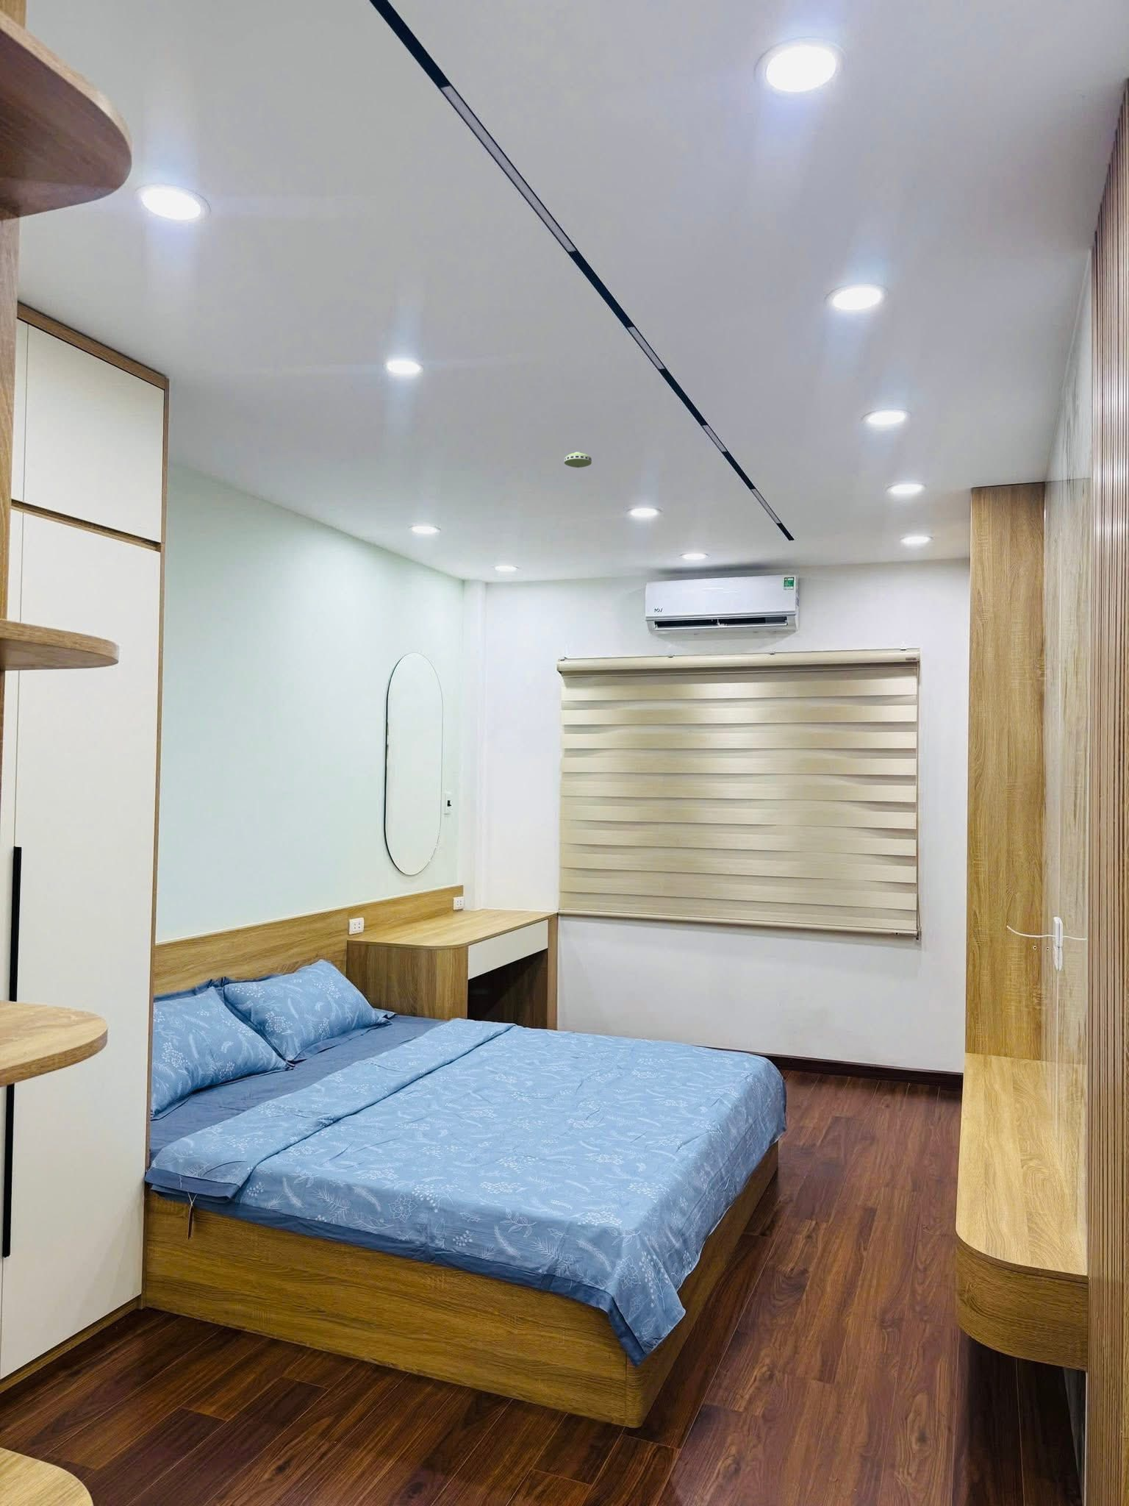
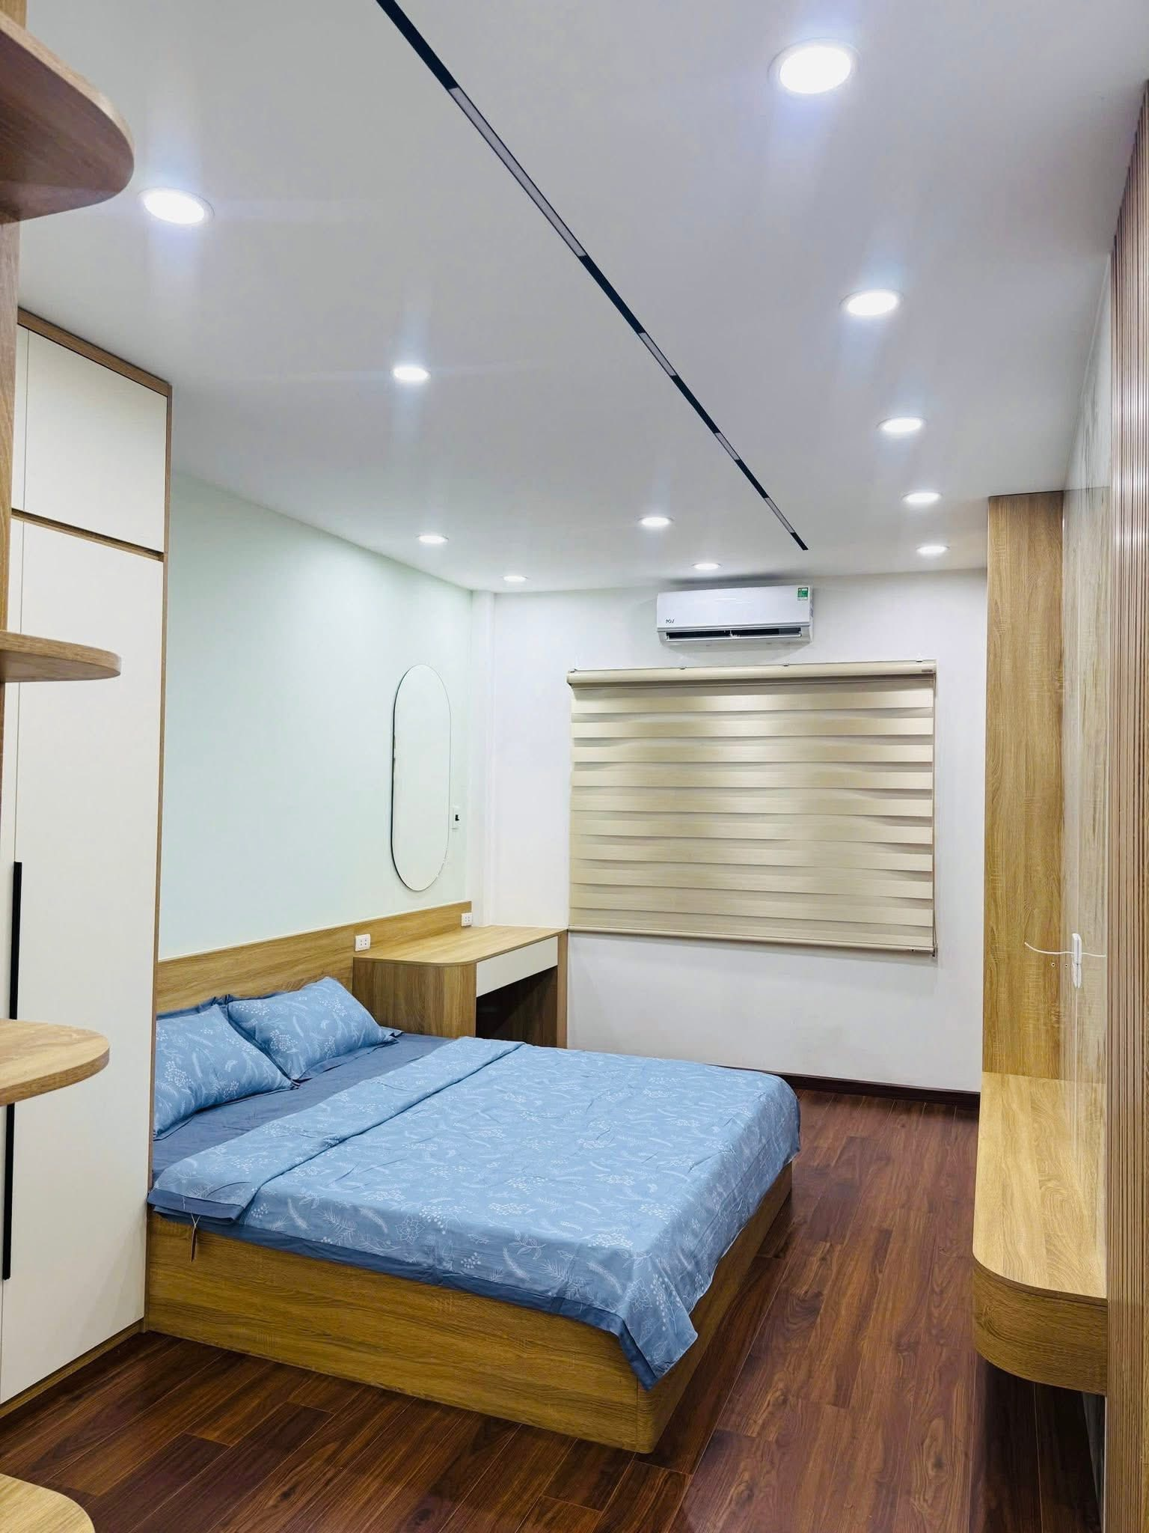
- smoke detector [563,452,593,468]
